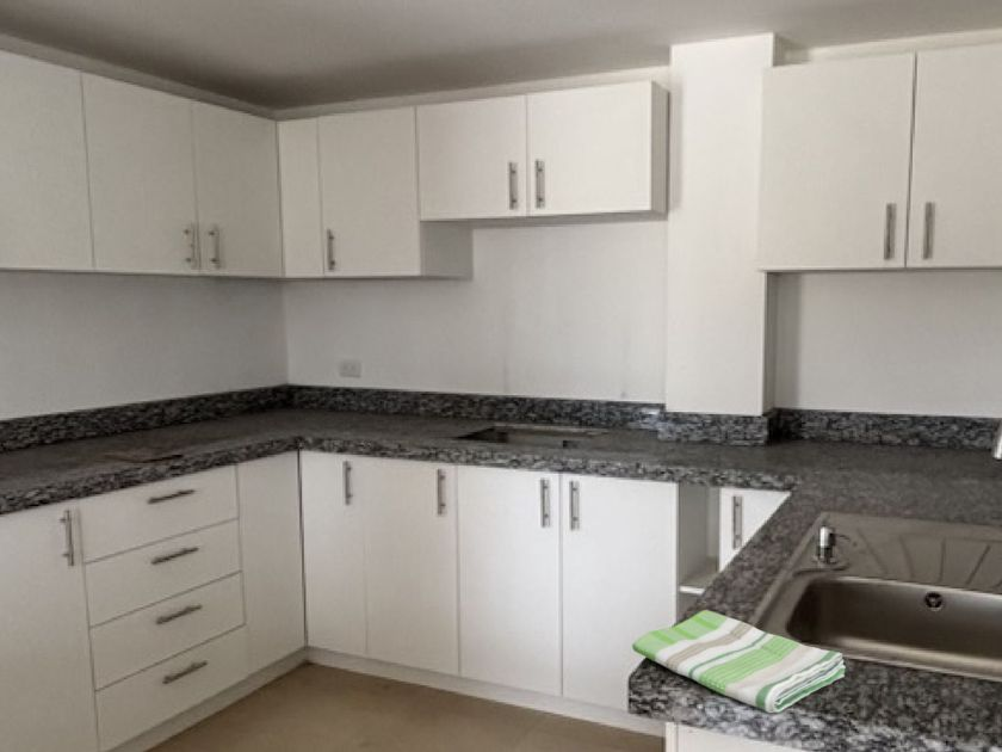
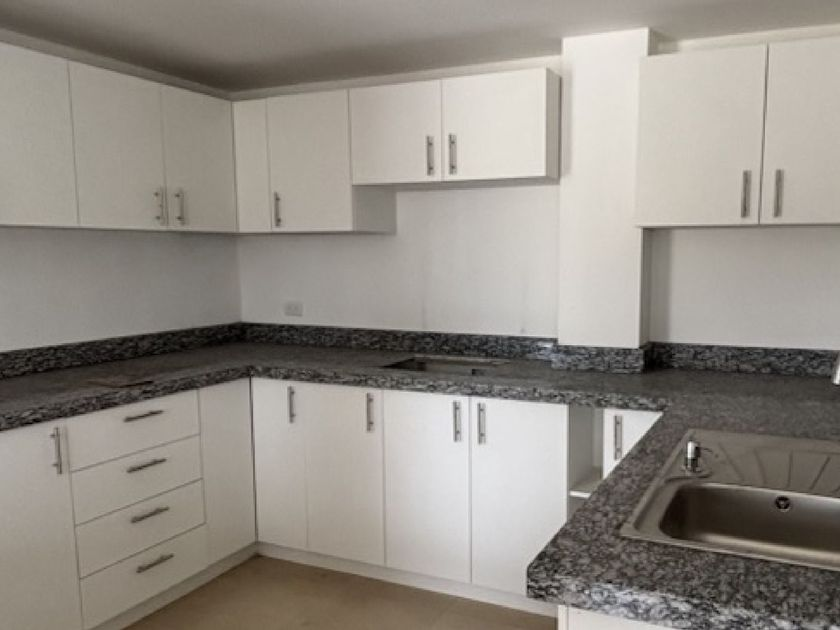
- dish towel [631,609,847,714]
